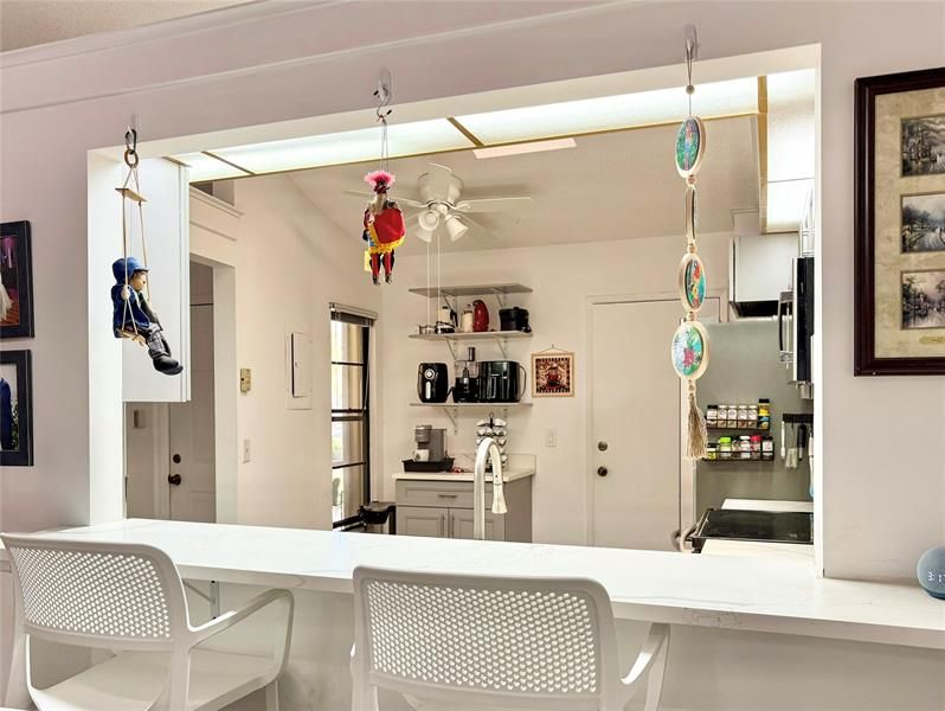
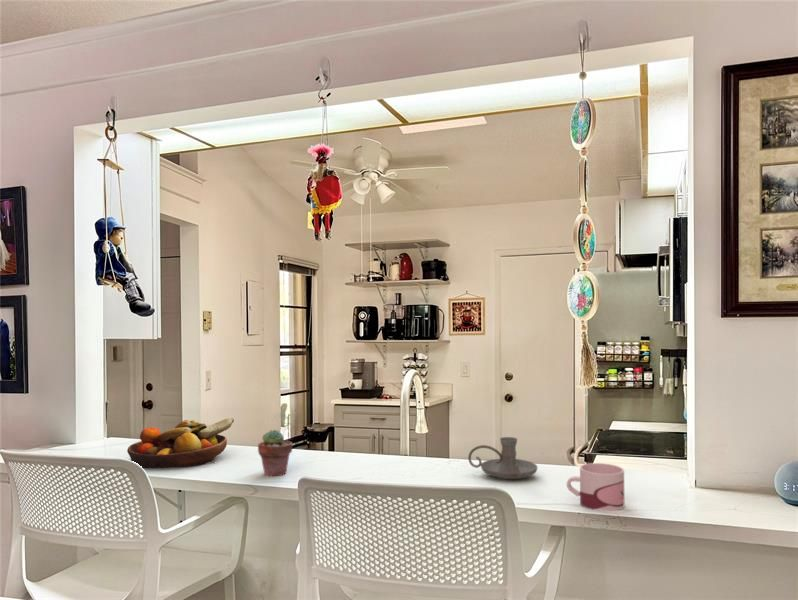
+ candle holder [467,436,538,480]
+ mug [565,462,625,512]
+ potted succulent [257,429,293,477]
+ fruit bowl [126,417,235,469]
